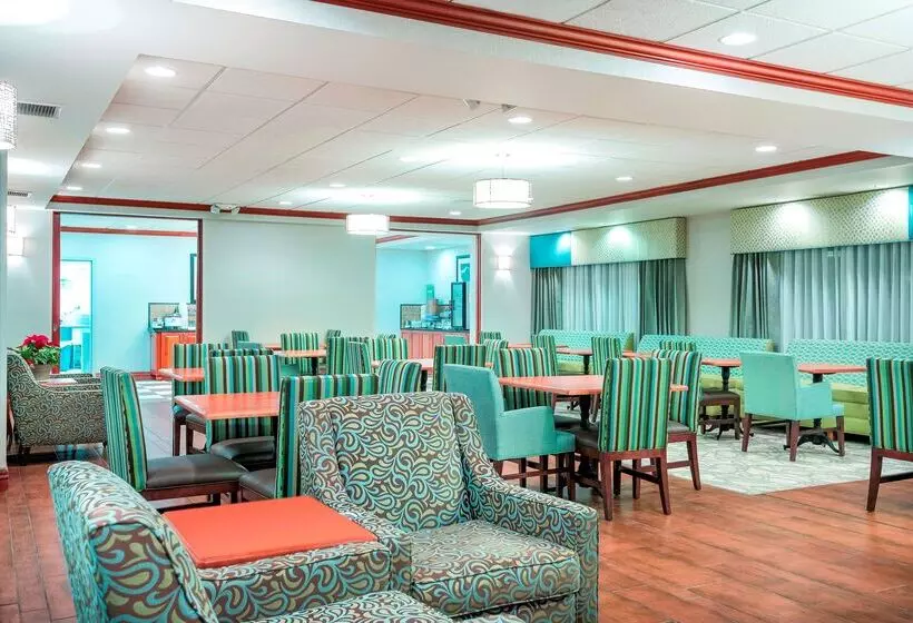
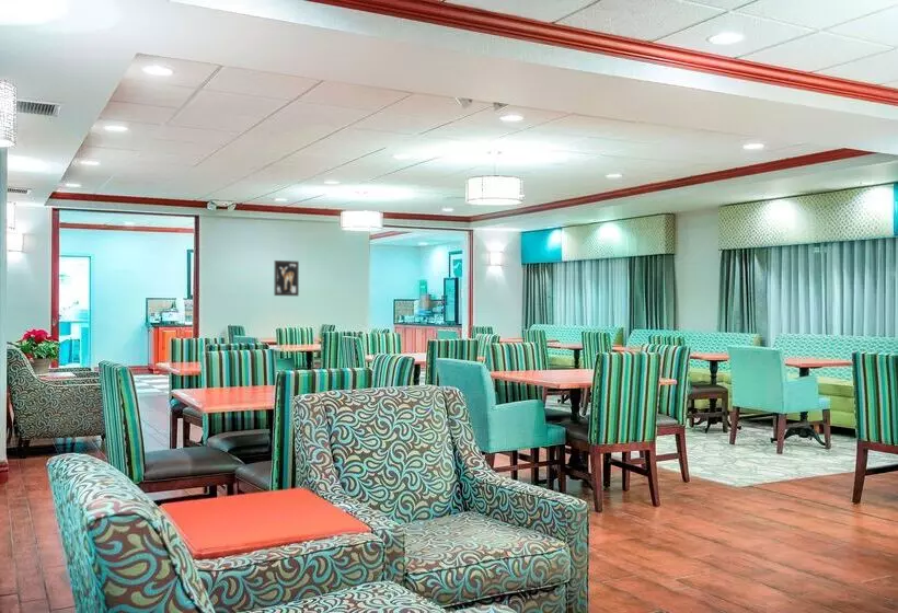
+ wall art [273,259,300,297]
